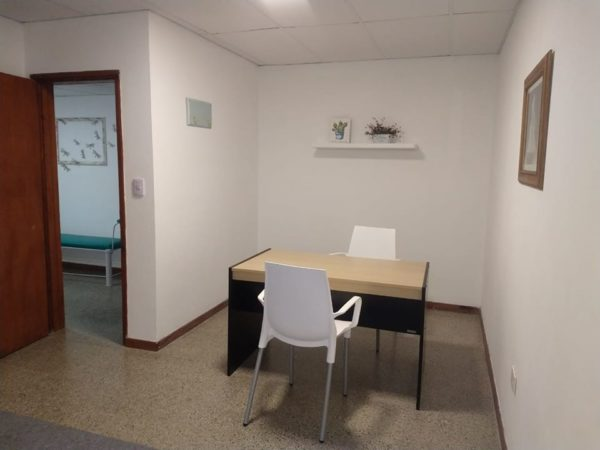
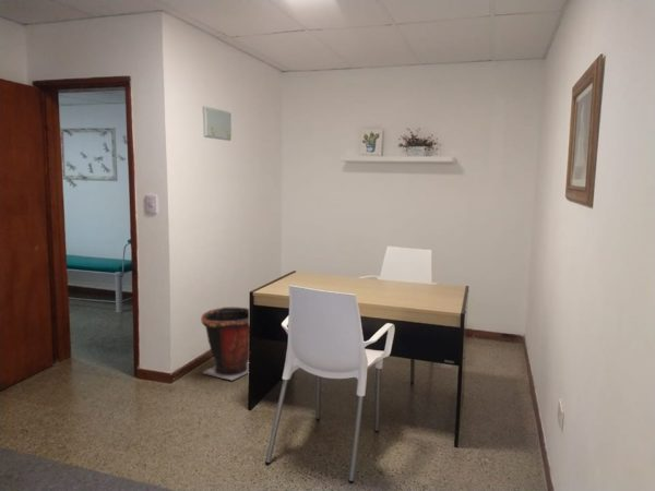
+ waste bin [200,307,250,381]
